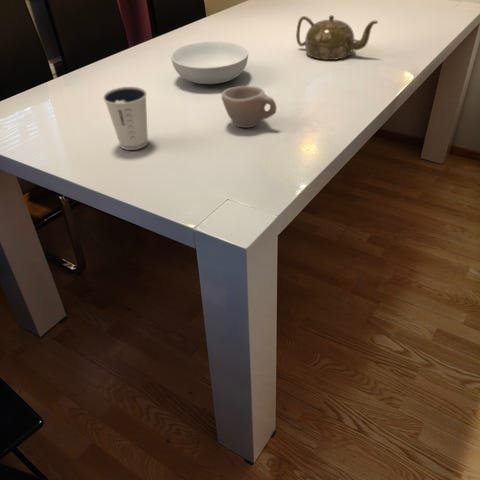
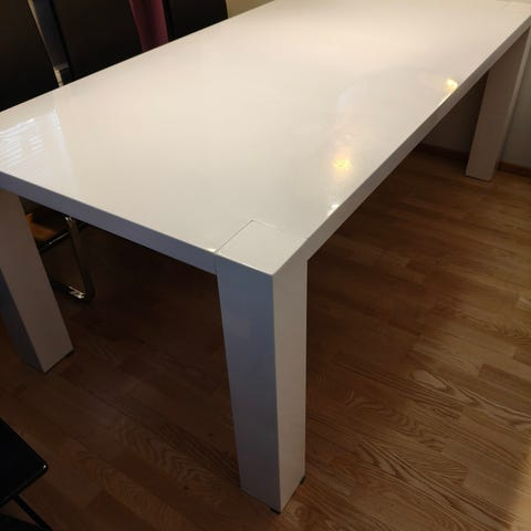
- serving bowl [170,40,249,85]
- teapot [295,14,379,61]
- cup [221,85,278,129]
- dixie cup [102,86,149,151]
